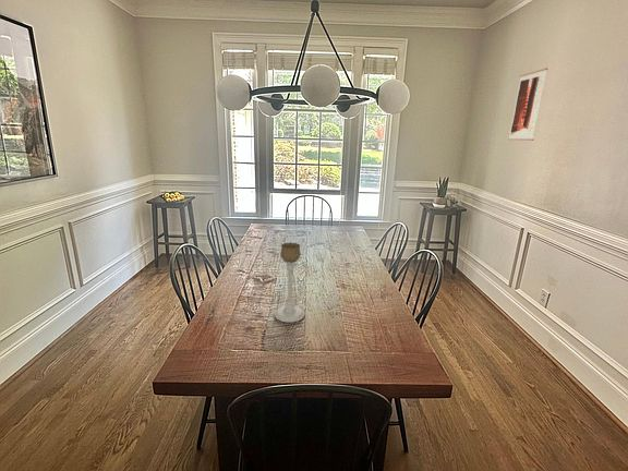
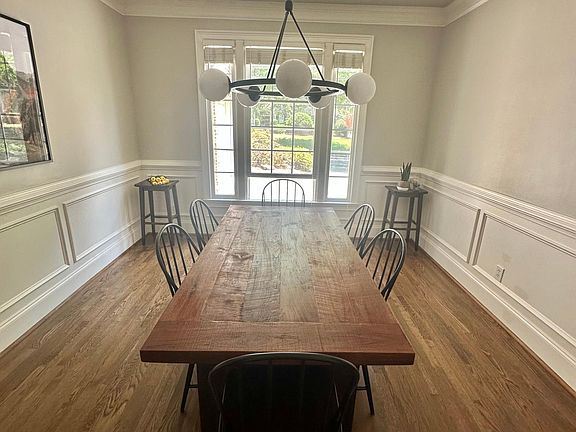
- wall art [507,67,548,142]
- candle holder [274,241,305,324]
